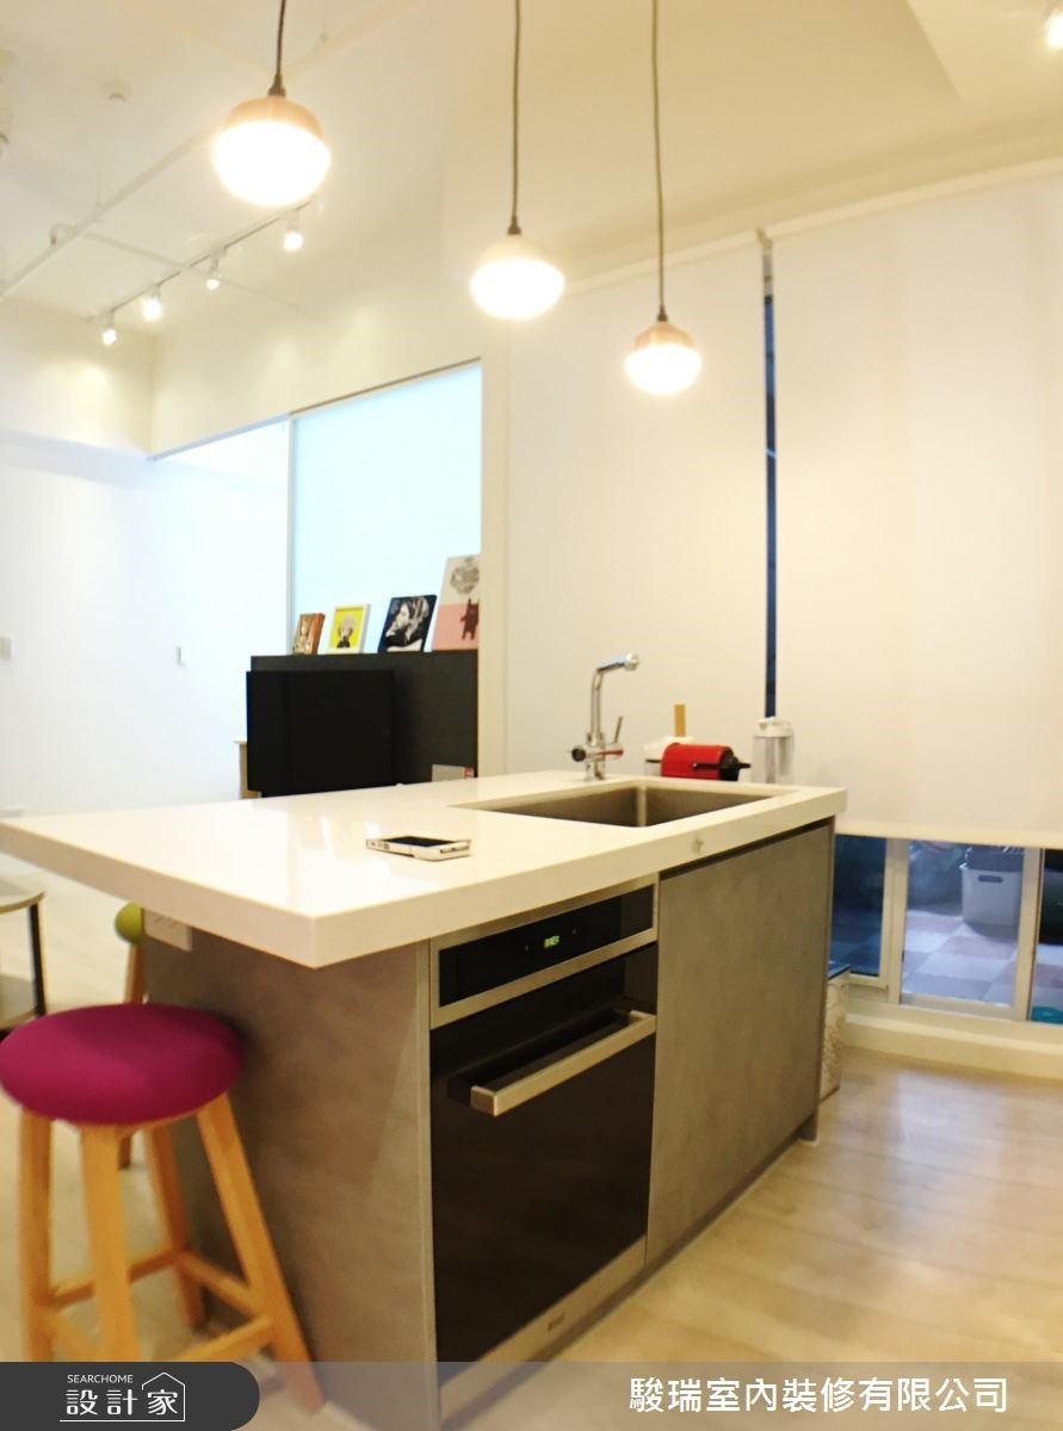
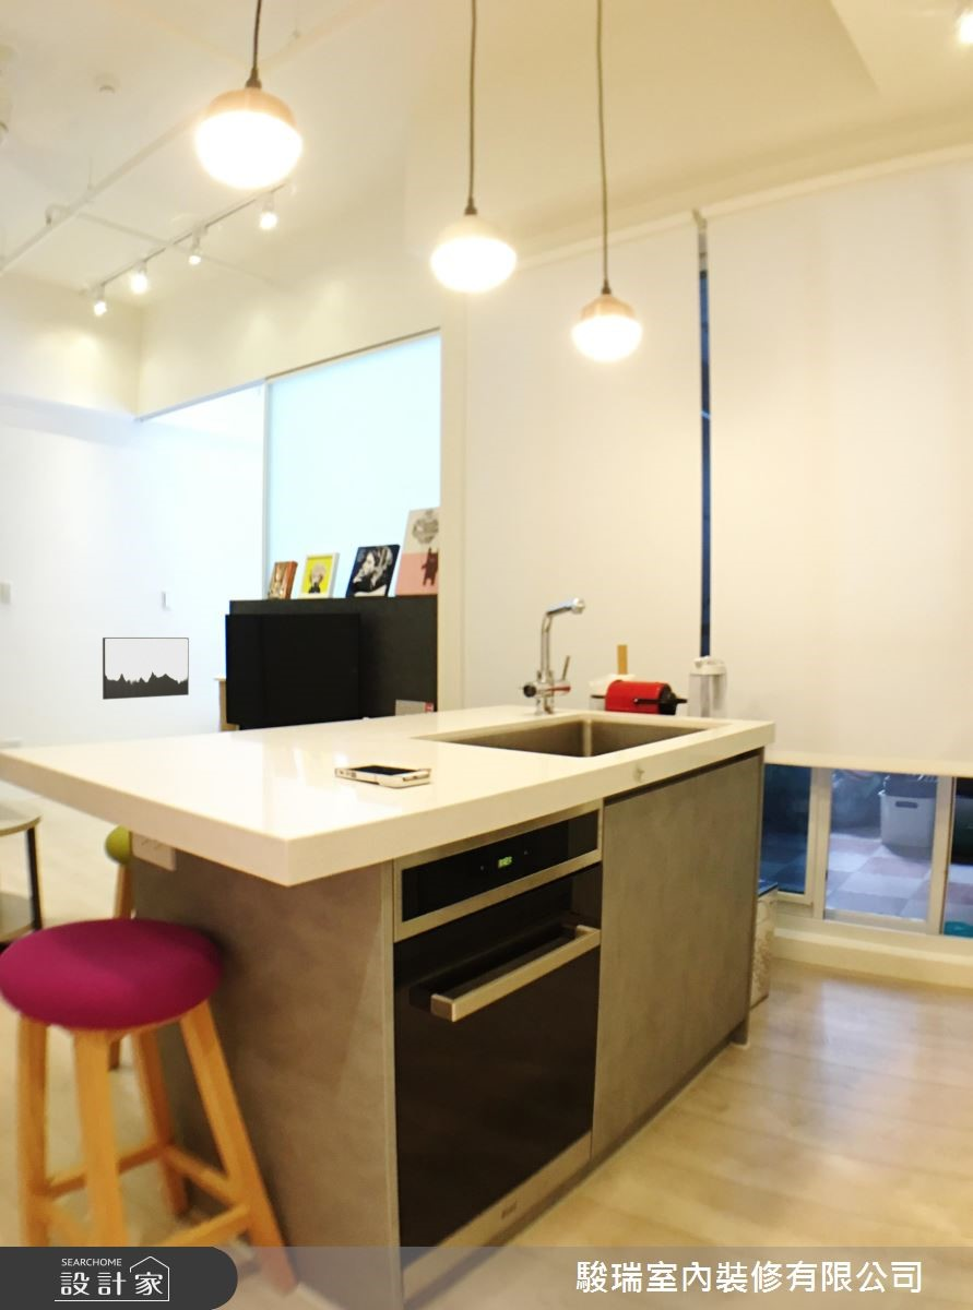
+ wall art [102,636,190,701]
